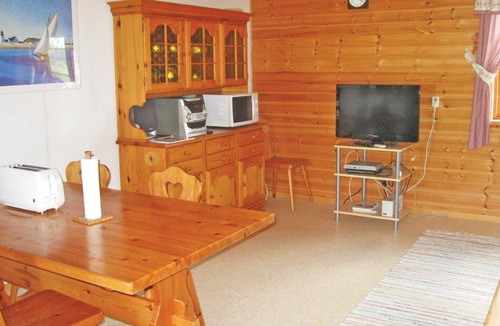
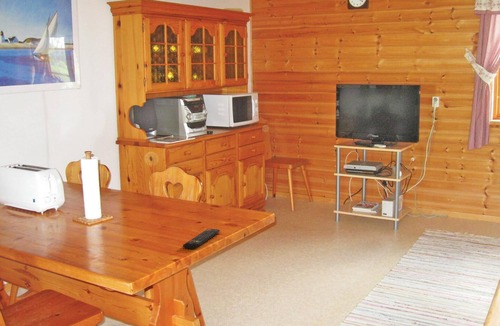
+ remote control [182,228,221,250]
